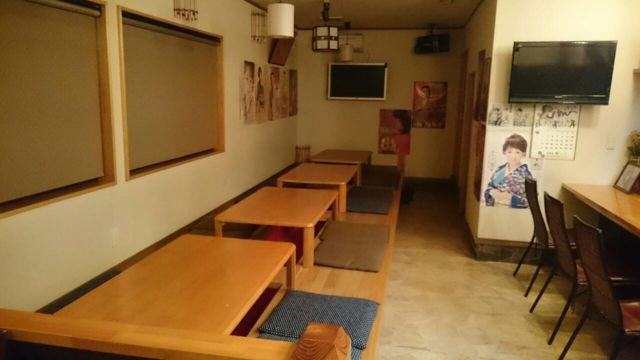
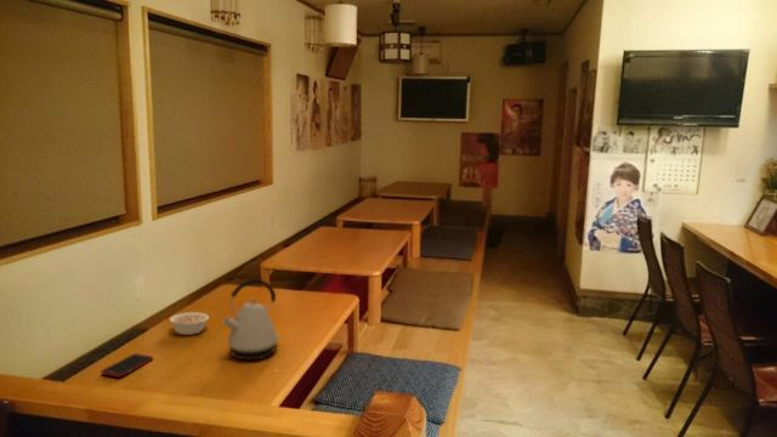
+ cell phone [100,352,154,379]
+ kettle [221,278,280,361]
+ legume [168,311,210,336]
